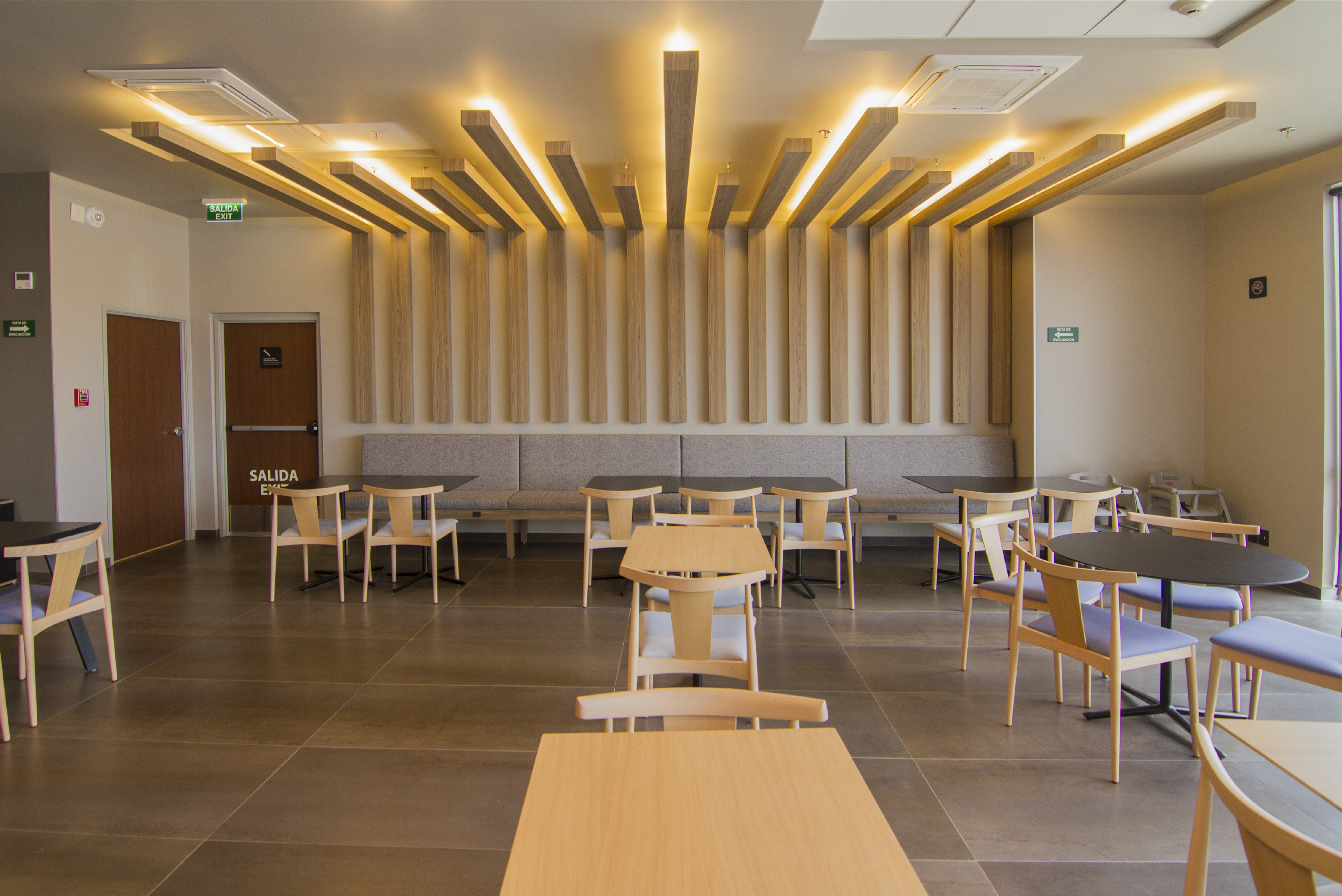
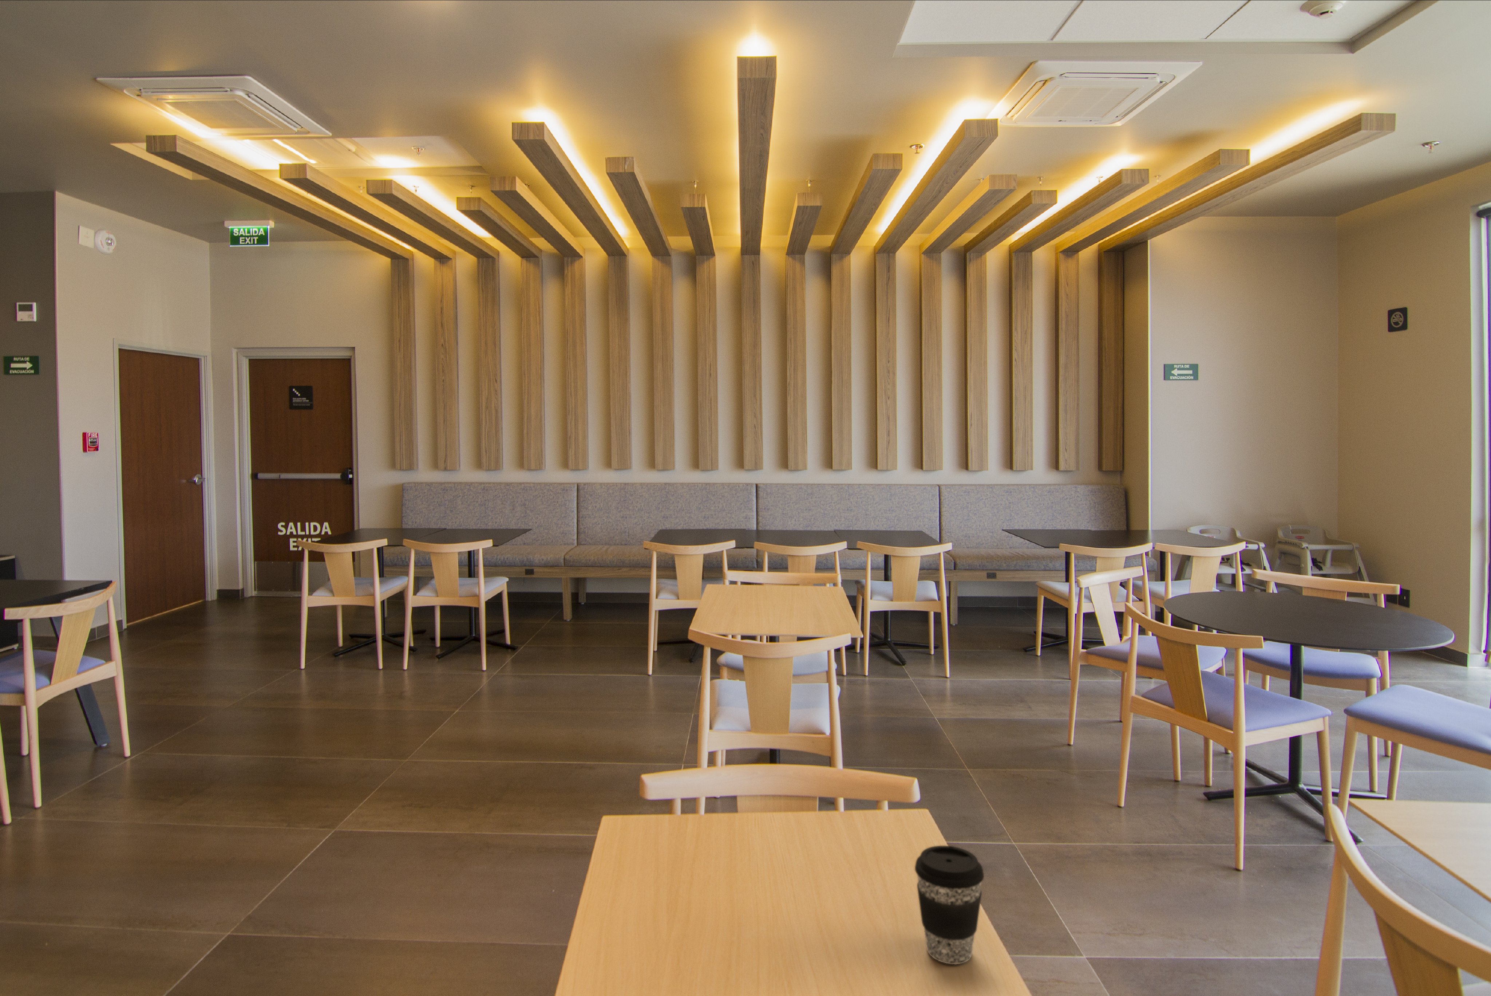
+ coffee cup [914,845,984,965]
